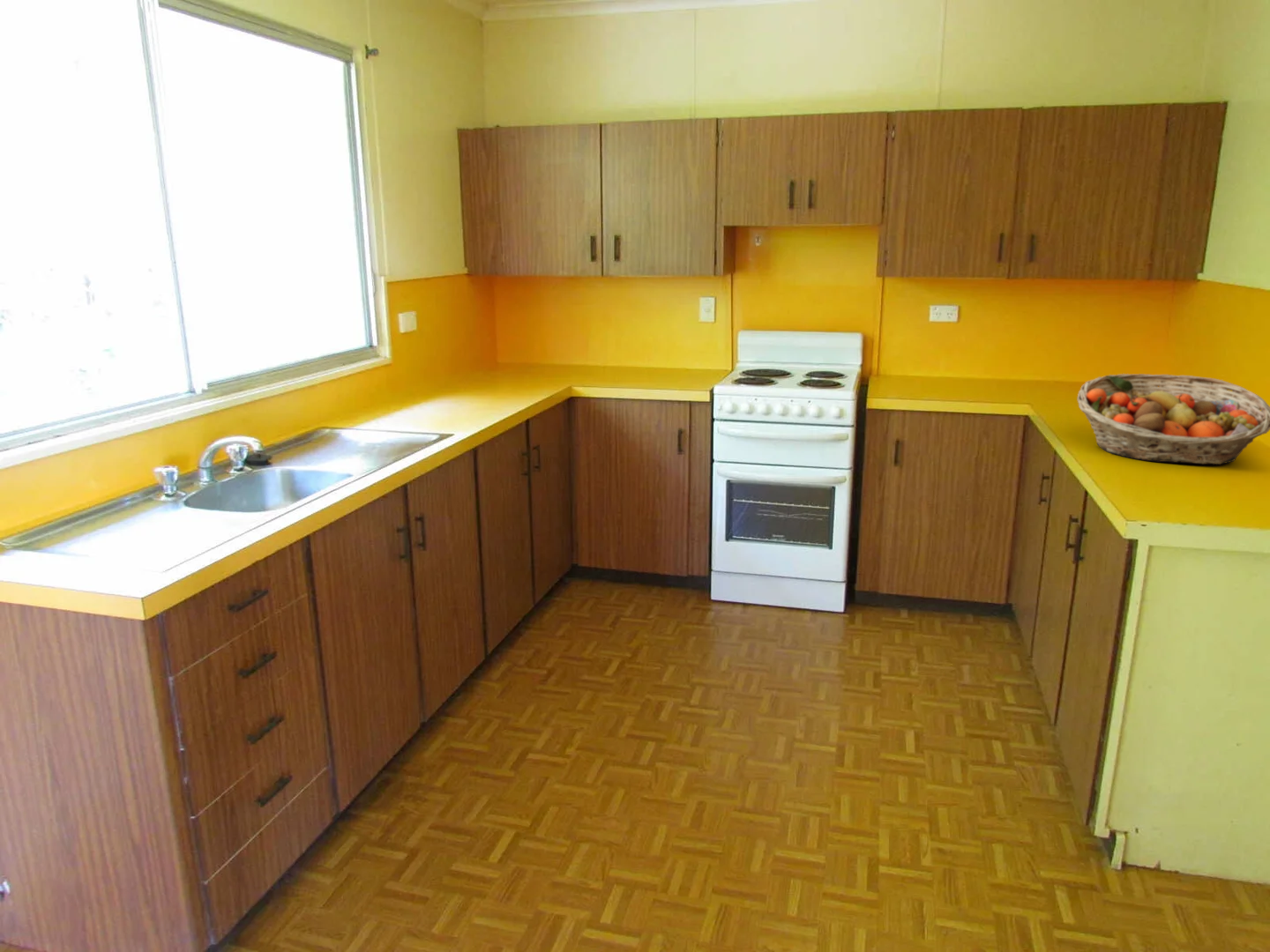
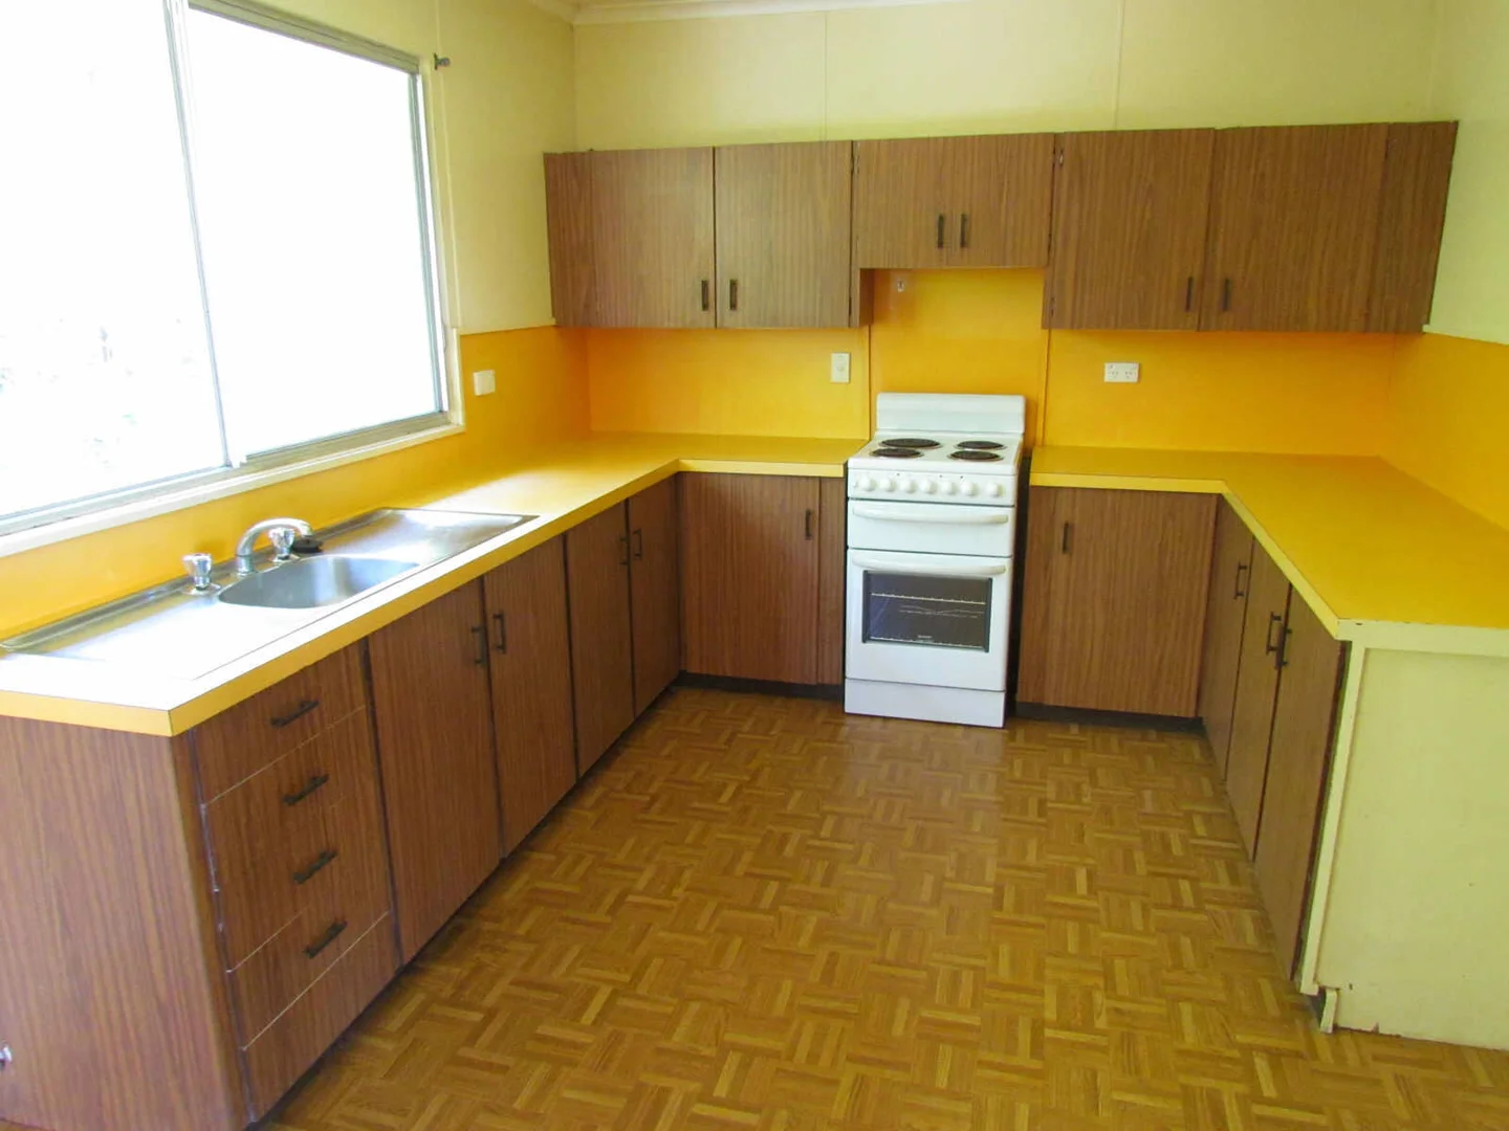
- fruit basket [1077,373,1270,465]
